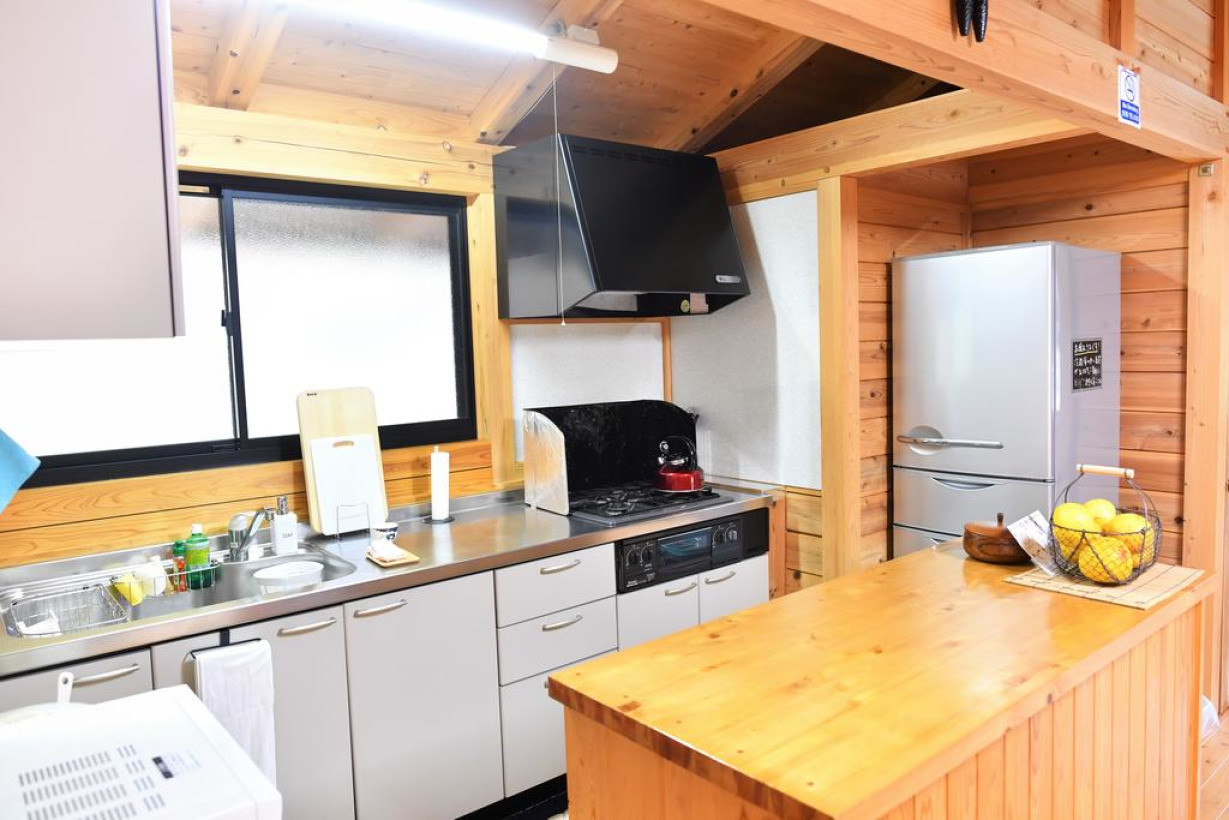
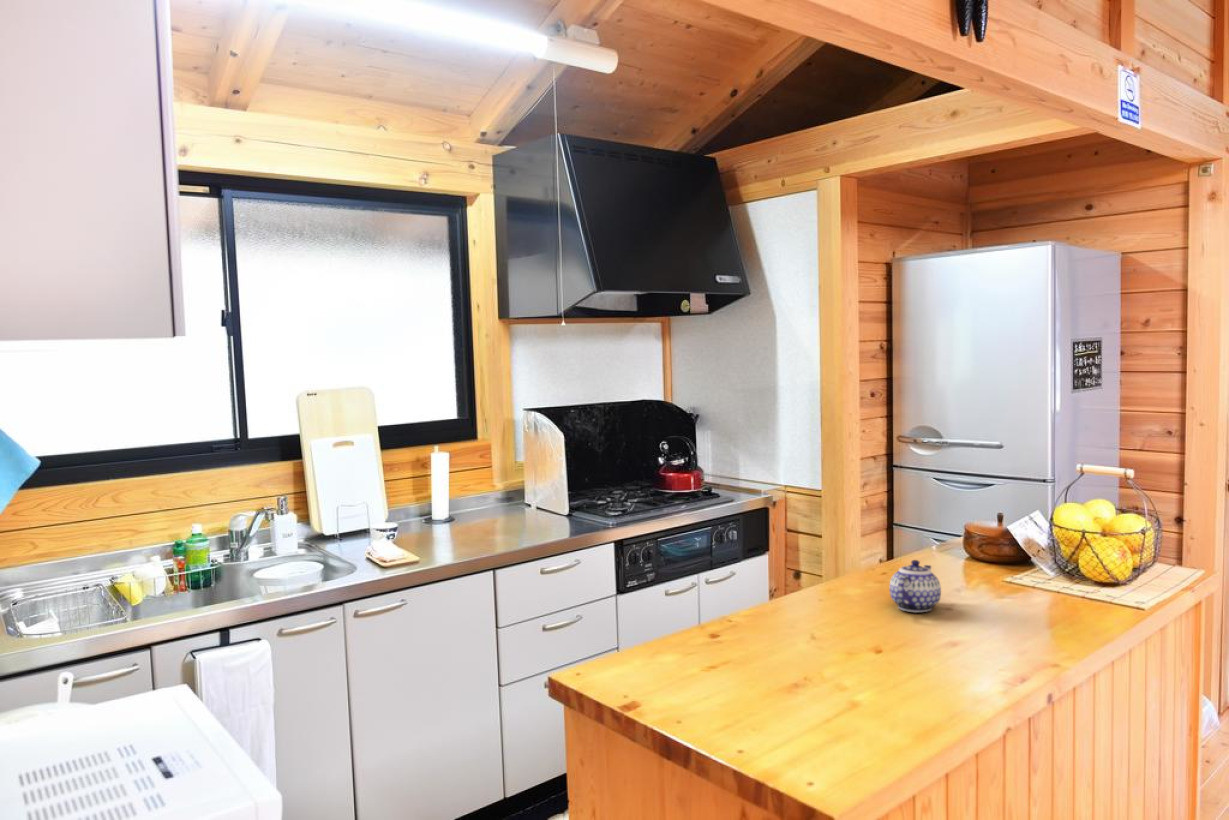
+ teapot [889,559,942,614]
